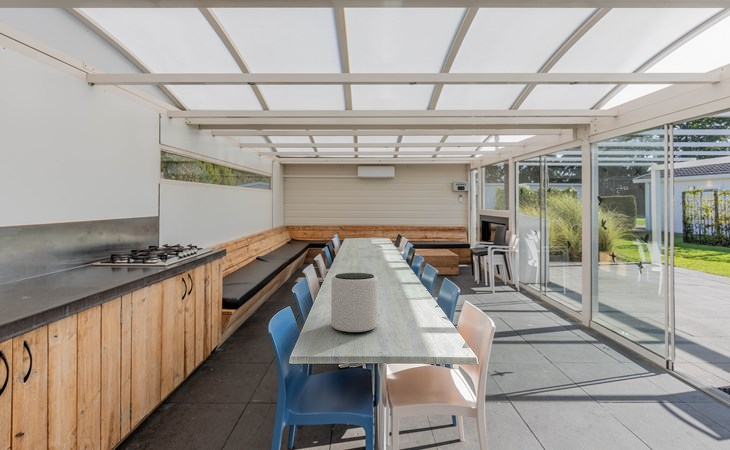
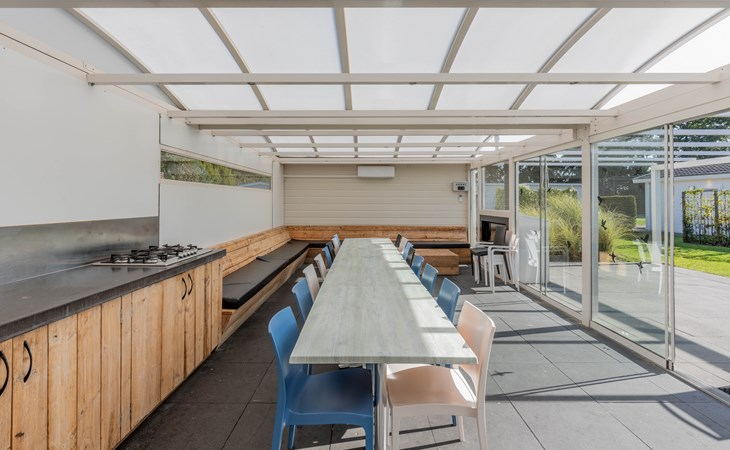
- plant pot [330,272,379,334]
